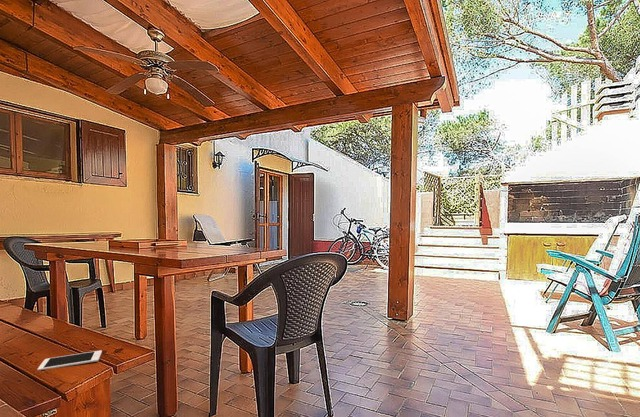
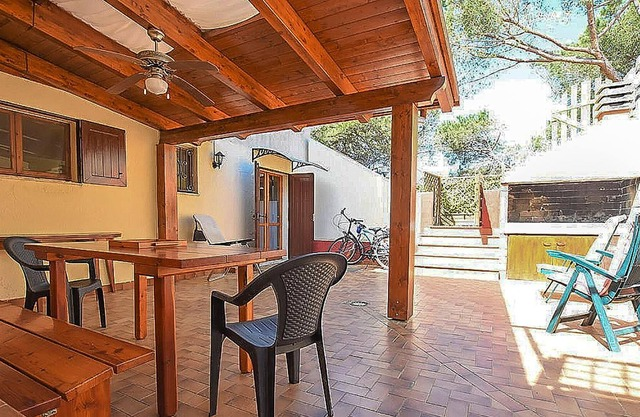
- cell phone [36,349,103,371]
